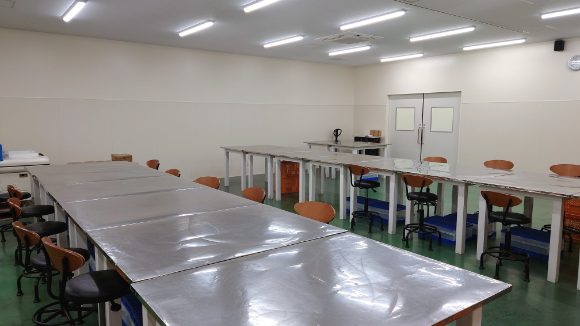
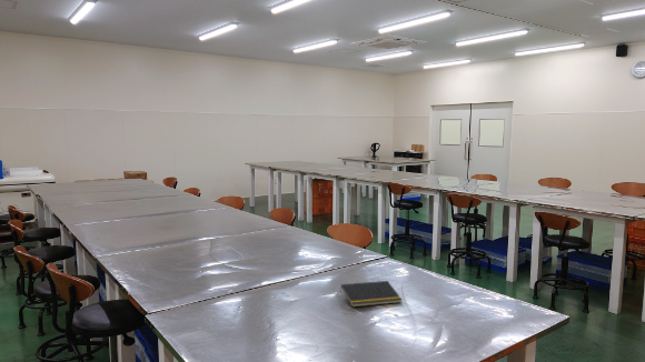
+ notepad [339,280,404,308]
